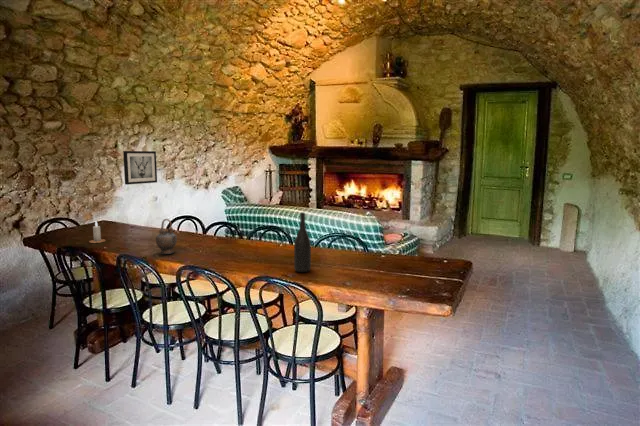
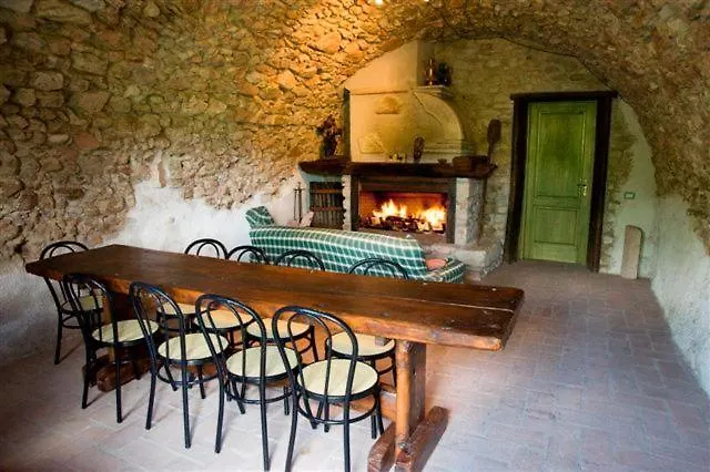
- wine bottle [293,212,312,273]
- candle [88,220,107,244]
- wall art [122,150,158,186]
- teapot [155,218,178,255]
